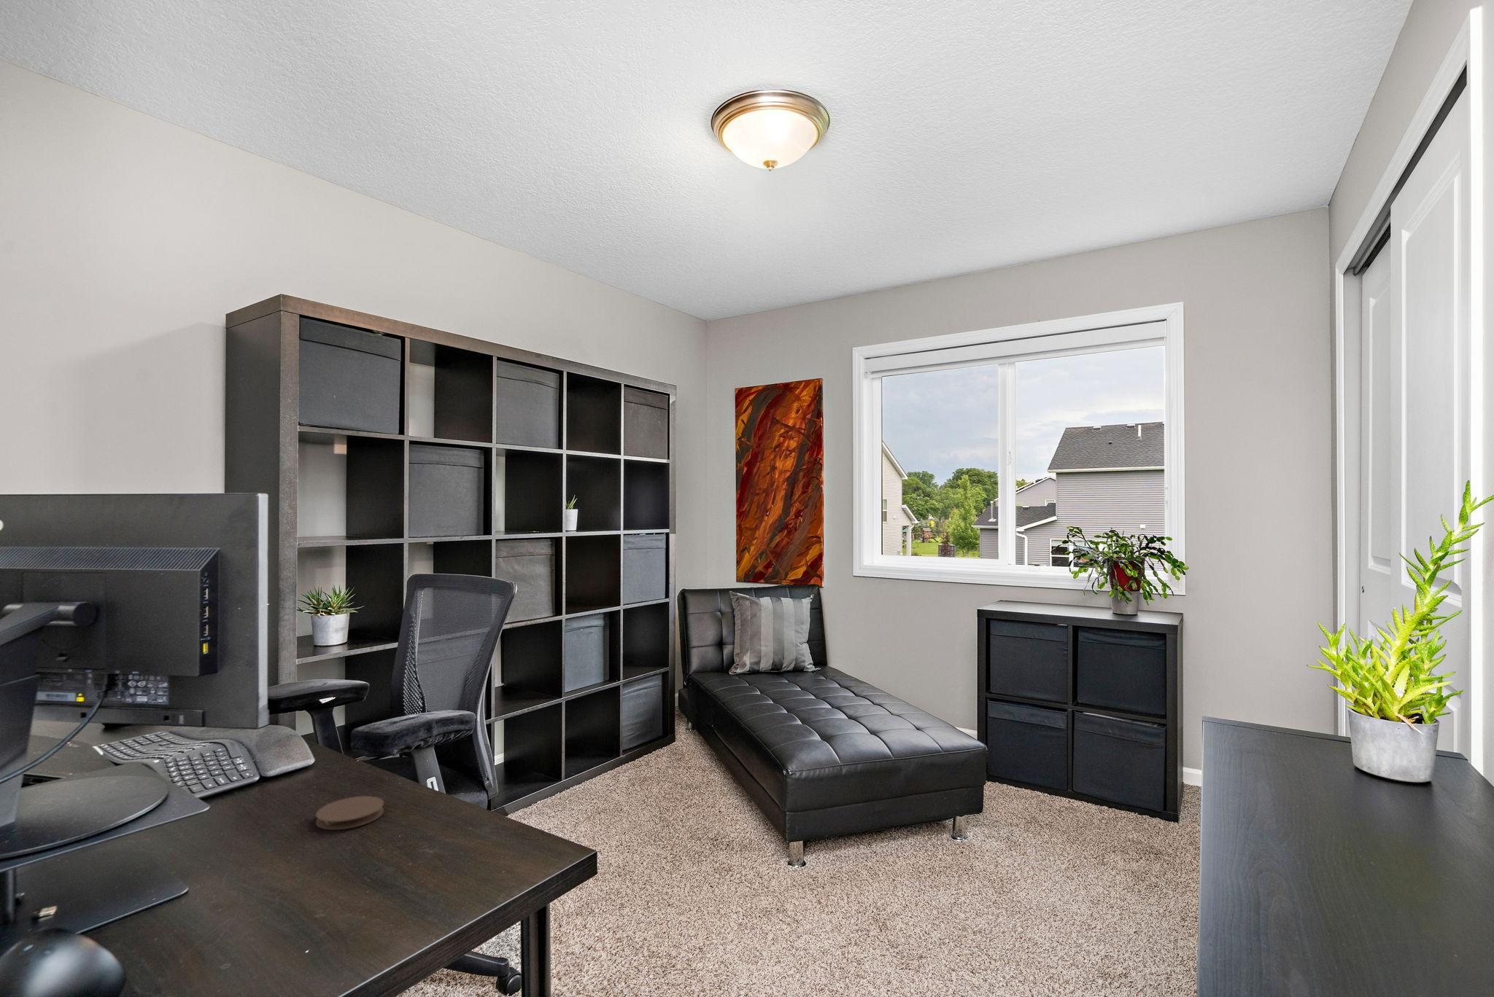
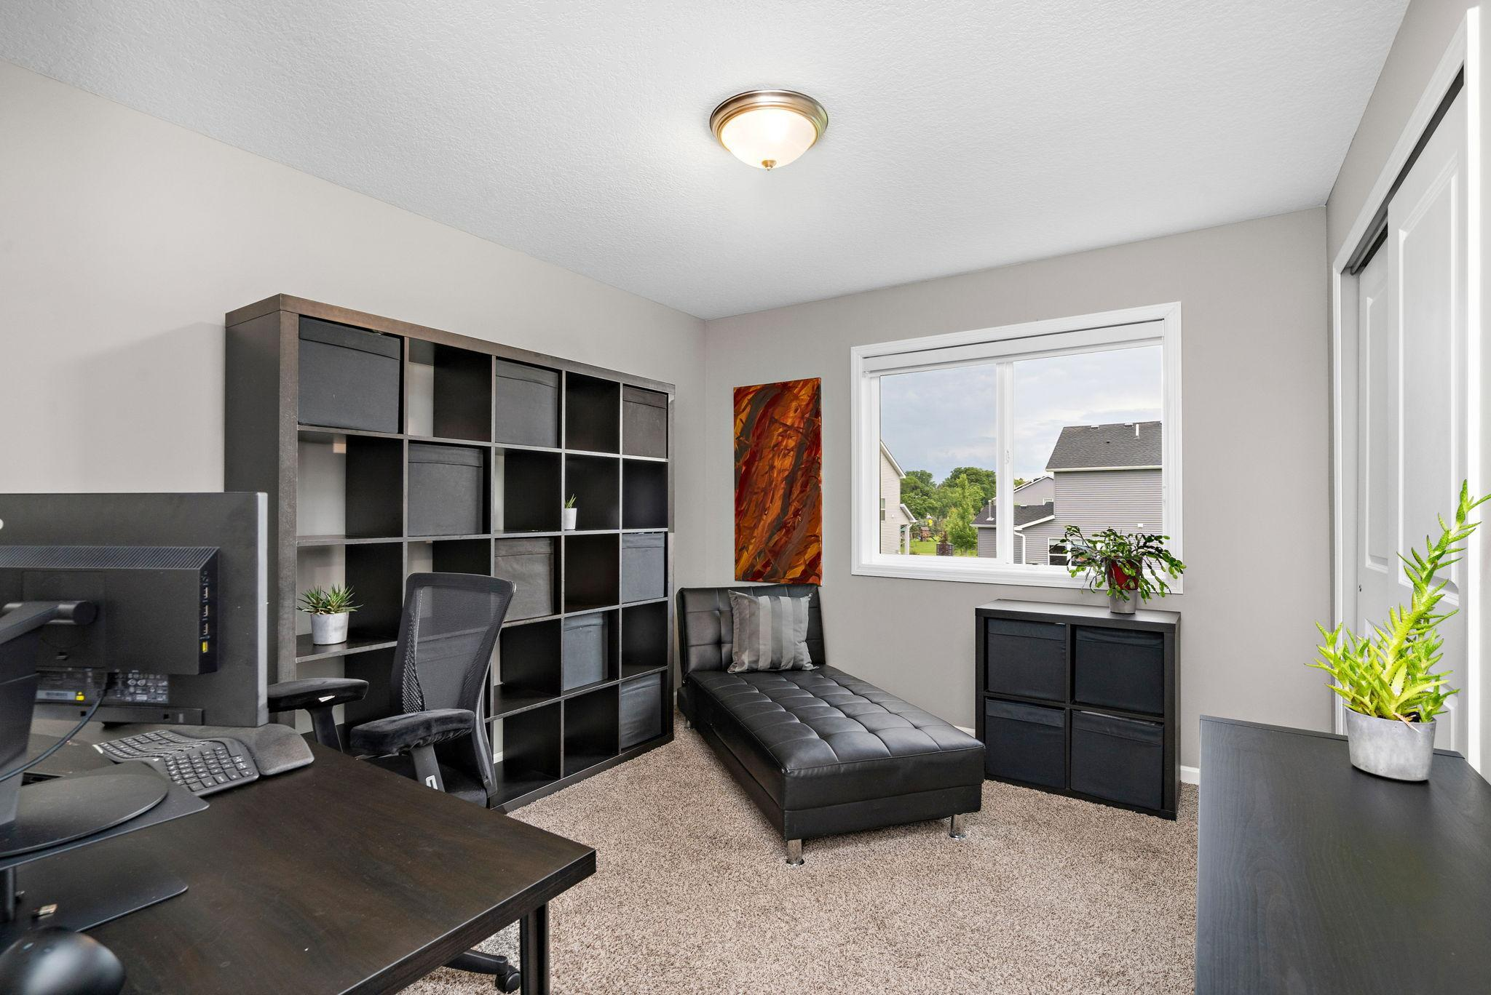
- coaster [315,796,384,831]
